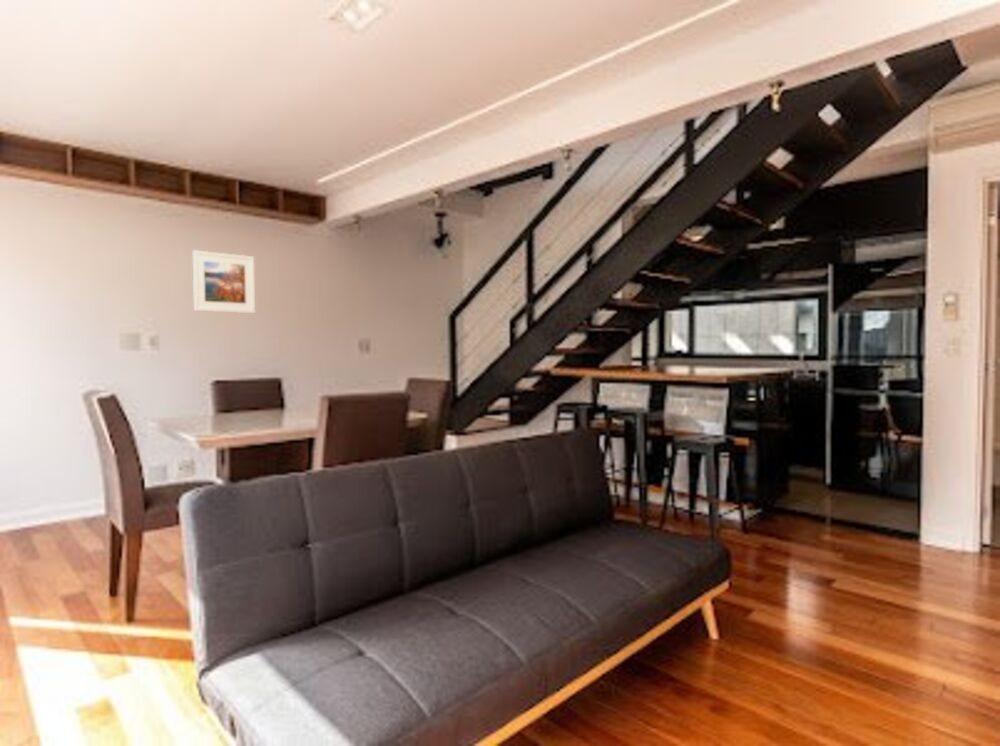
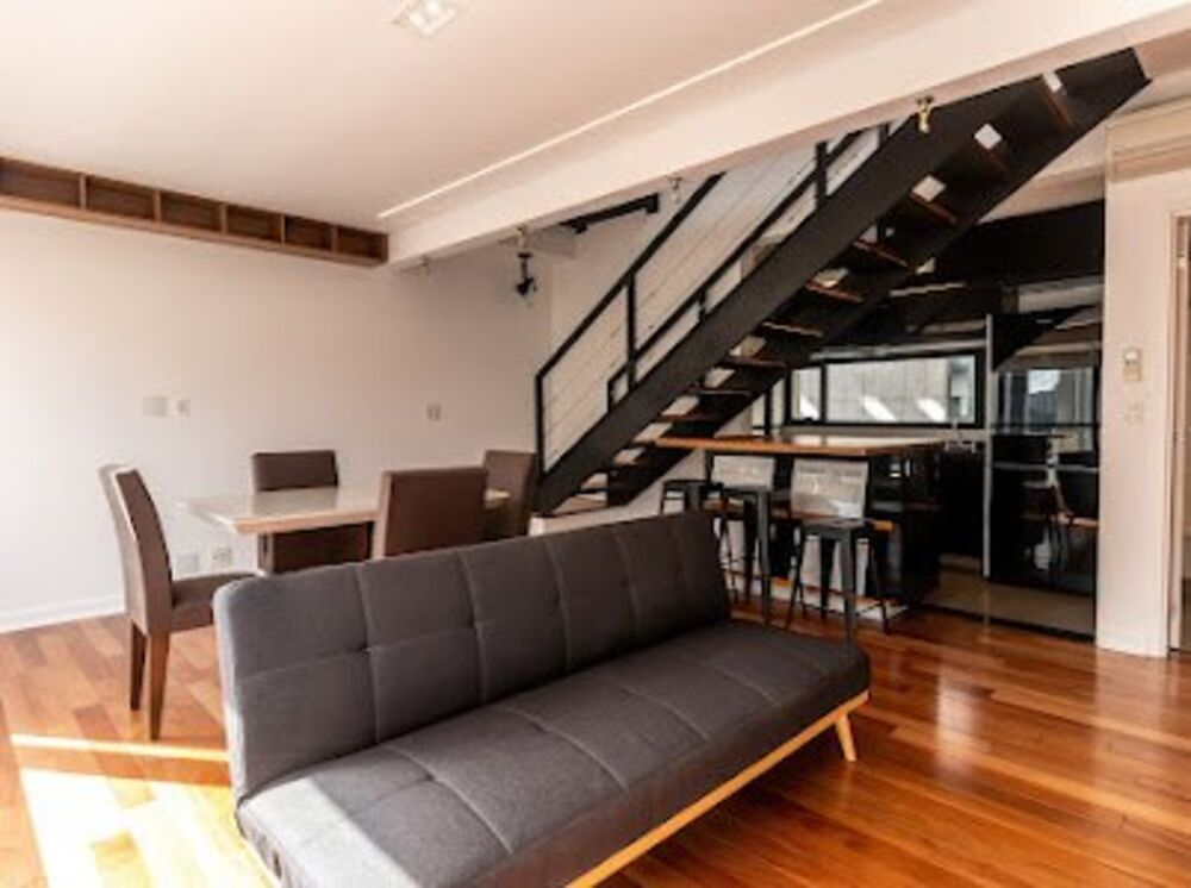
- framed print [192,249,256,314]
